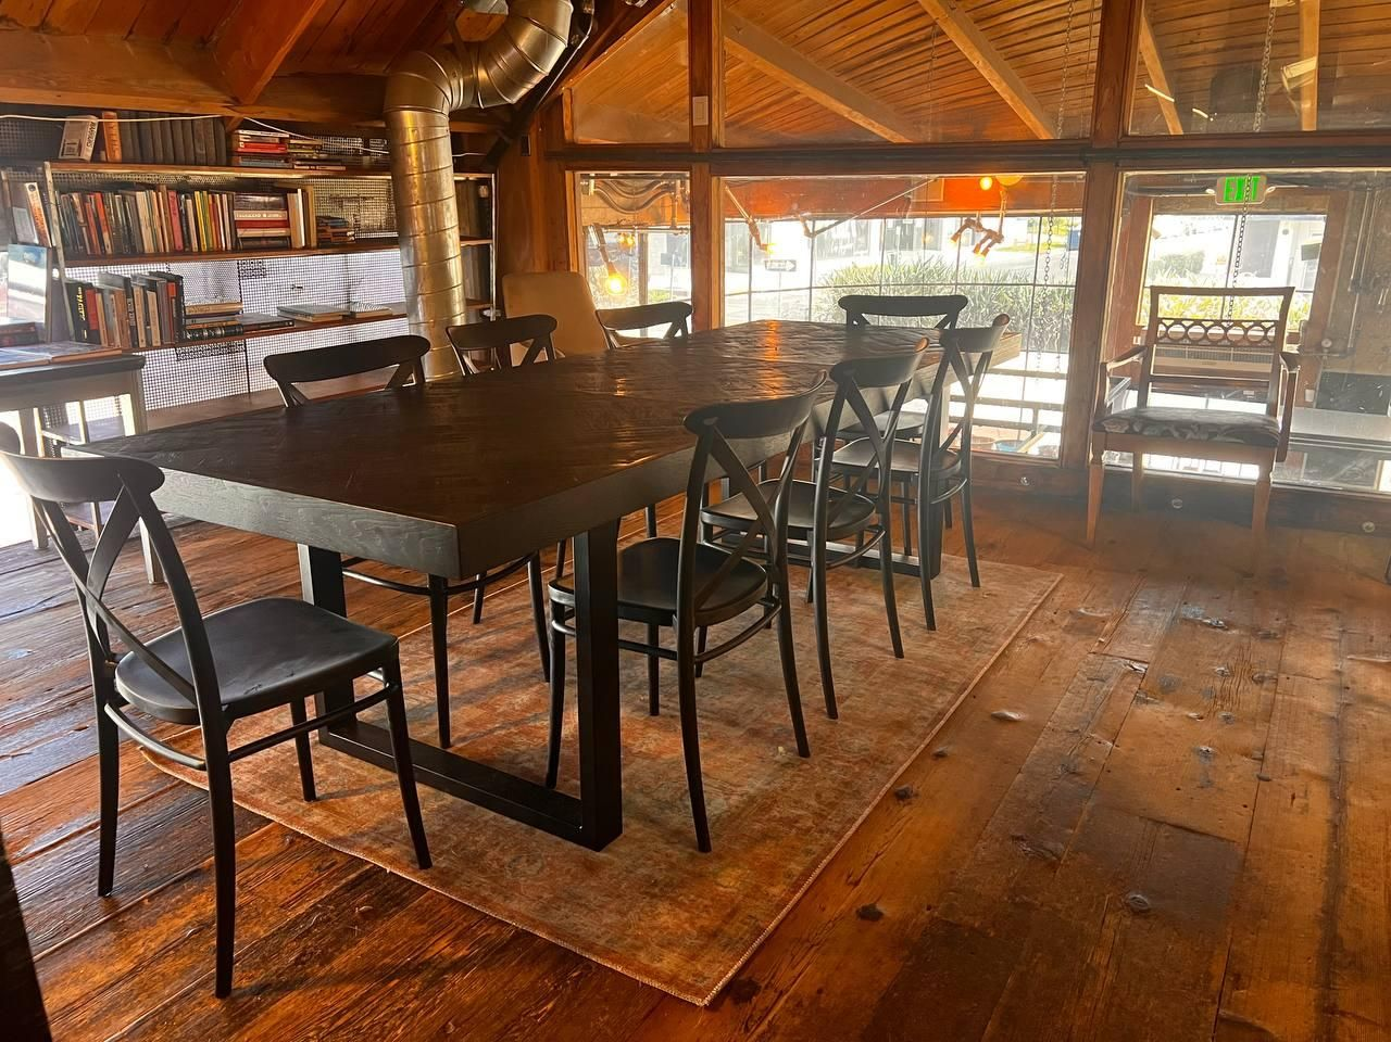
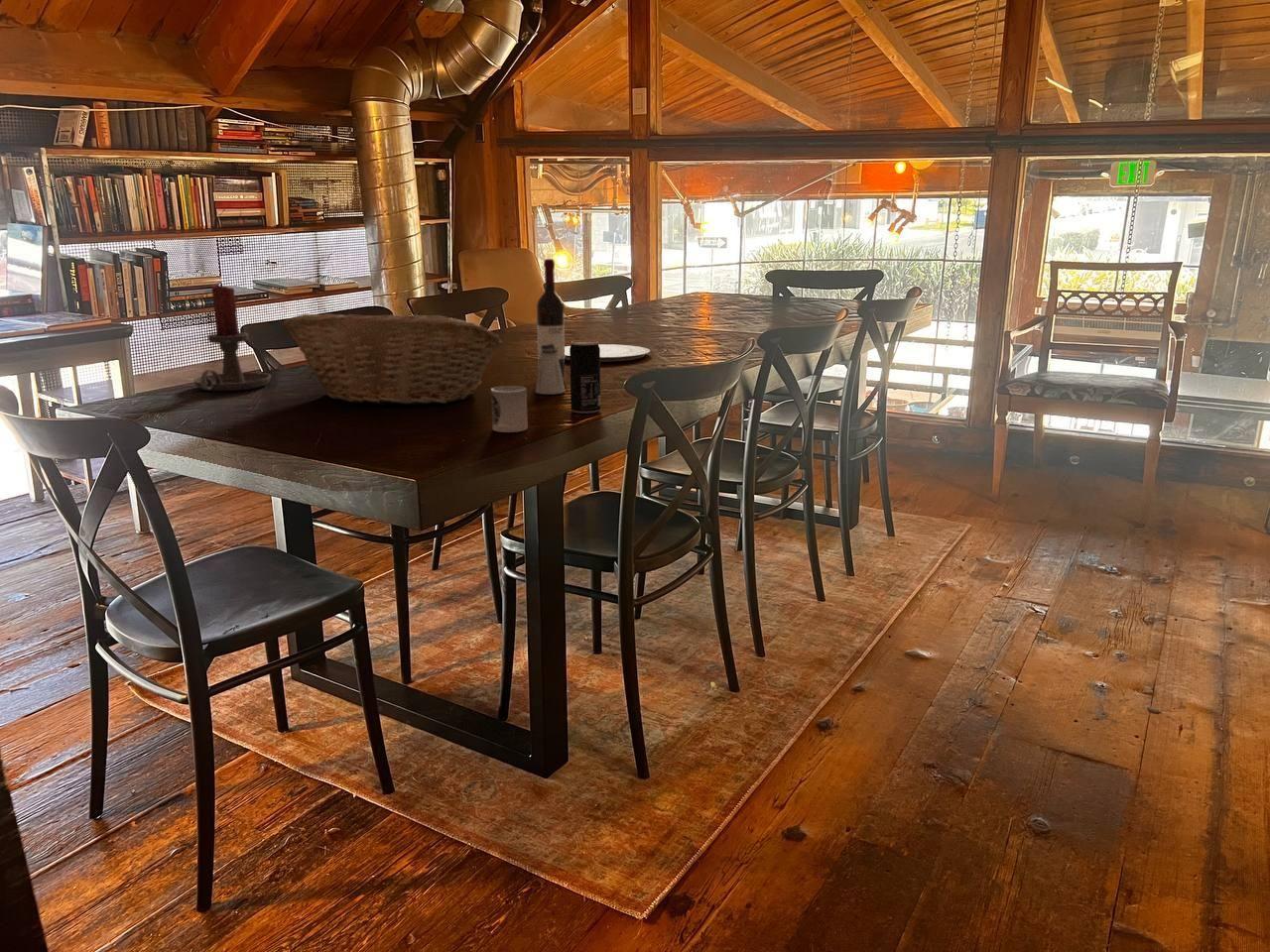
+ candle holder [192,284,272,392]
+ saltshaker [534,349,566,396]
+ wine bottle [536,258,567,381]
+ beverage can [570,339,601,415]
+ fruit basket [282,312,504,407]
+ cup [490,385,529,433]
+ plate [565,343,651,363]
